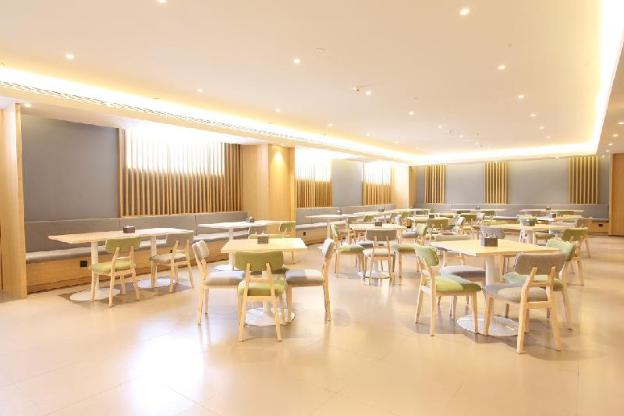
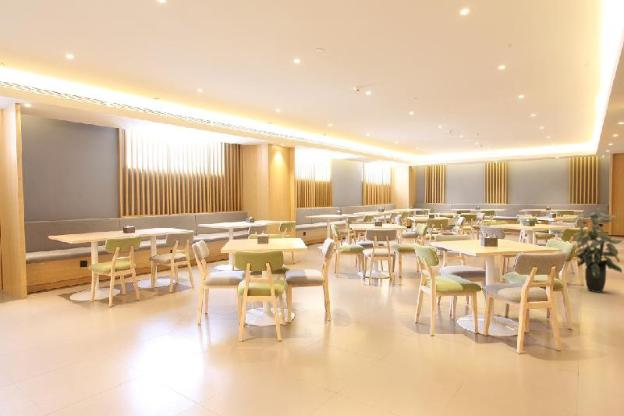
+ indoor plant [572,207,623,294]
